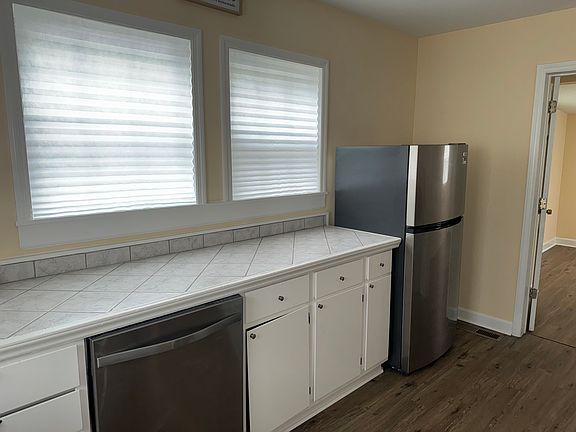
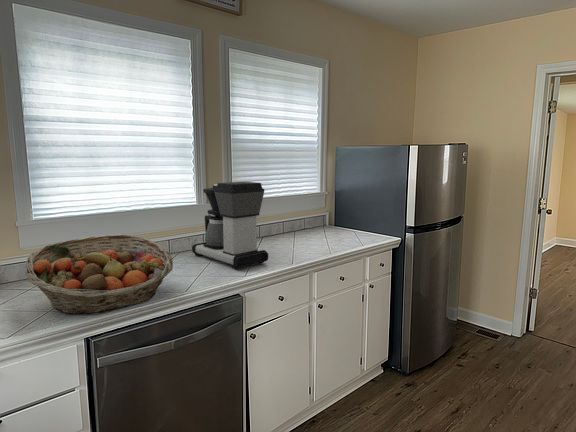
+ coffee maker [191,181,269,270]
+ fruit basket [24,233,174,316]
